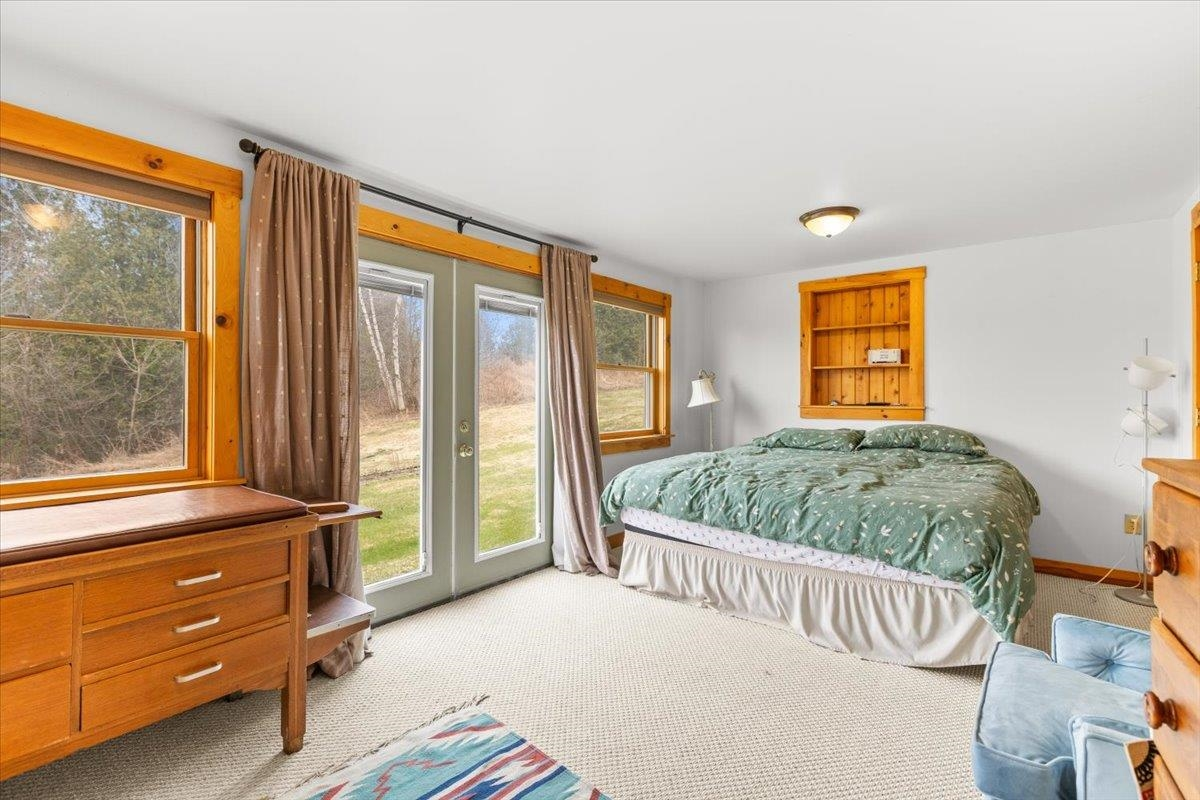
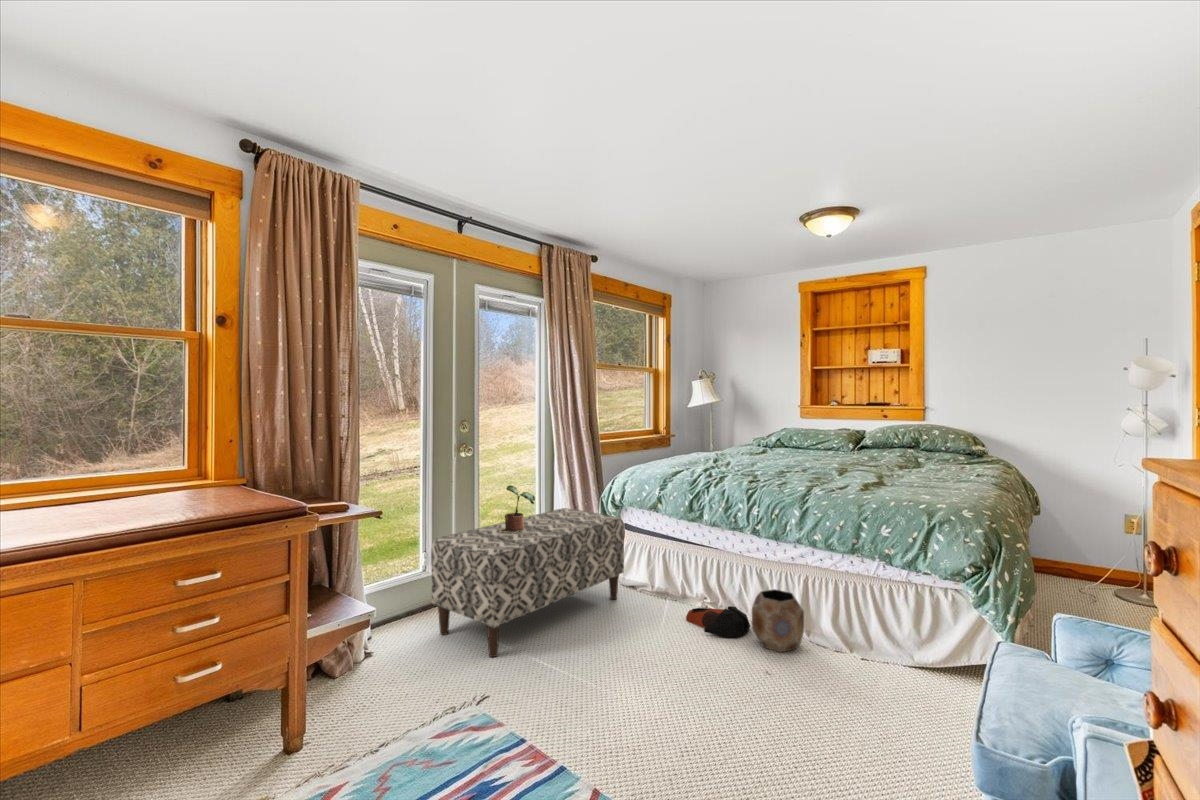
+ potted plant [500,484,536,532]
+ bench [430,507,625,658]
+ planter [751,588,805,653]
+ bag [685,605,751,639]
